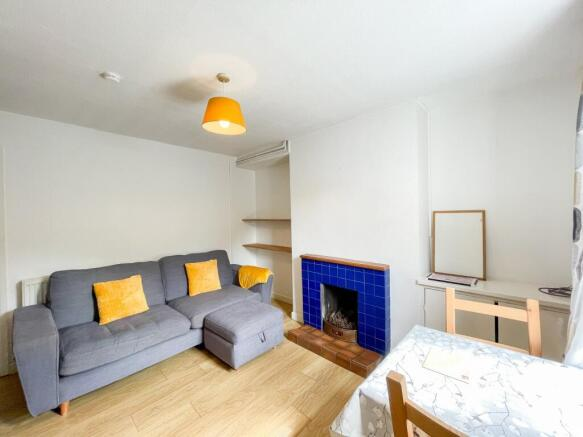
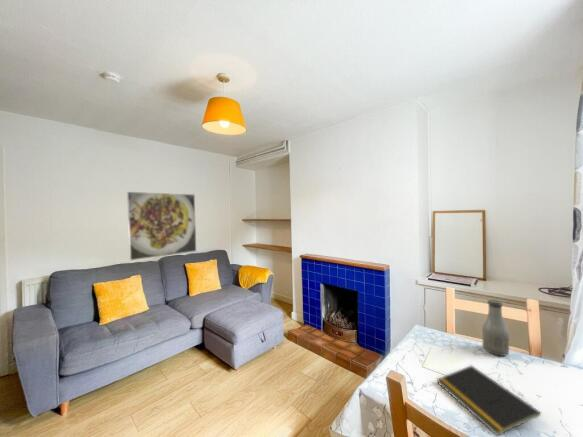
+ bottle [481,299,510,357]
+ notepad [435,364,542,437]
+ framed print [126,191,197,261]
